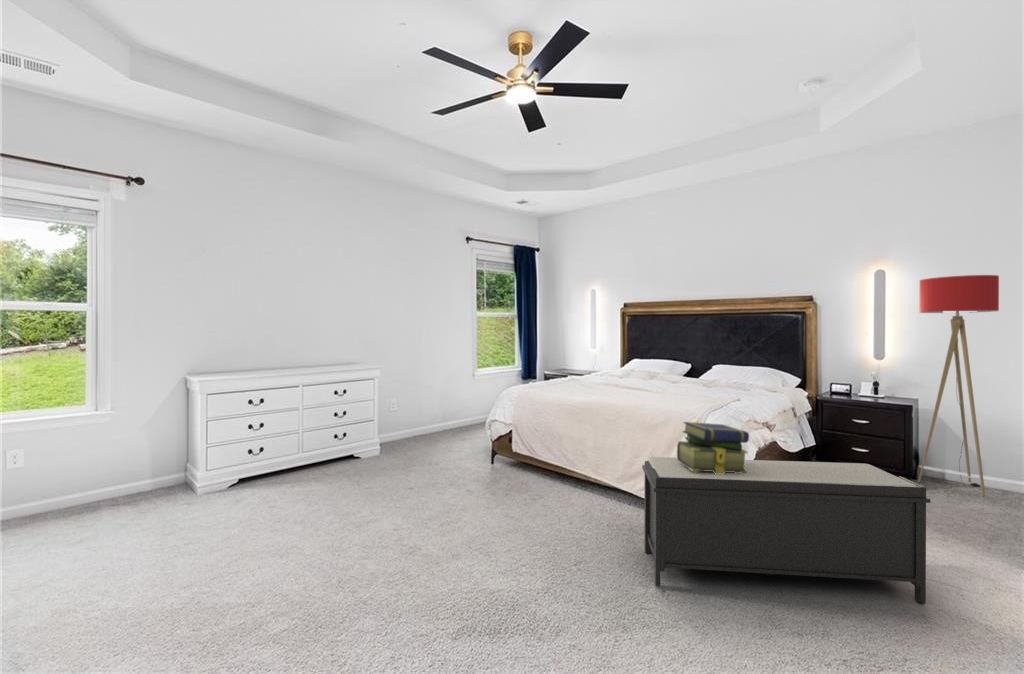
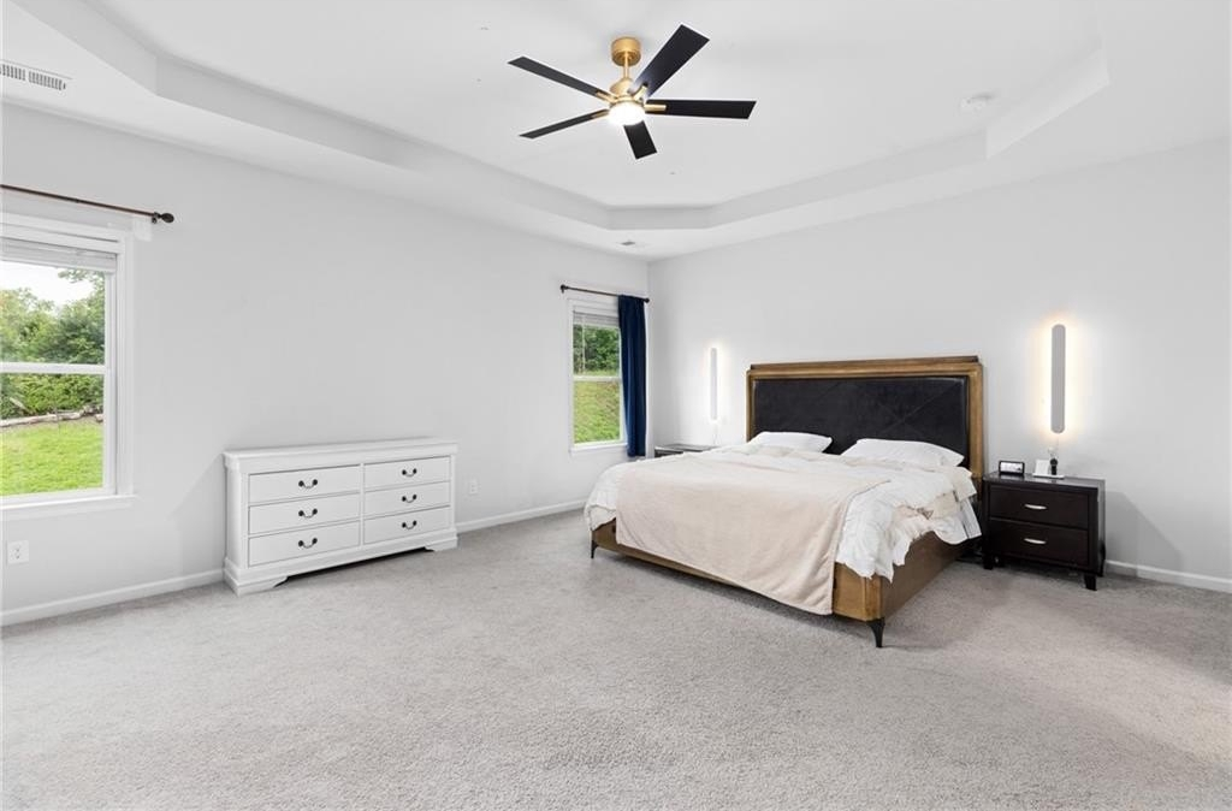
- floor lamp [917,274,1000,497]
- stack of books [676,421,750,474]
- bench [641,456,931,605]
